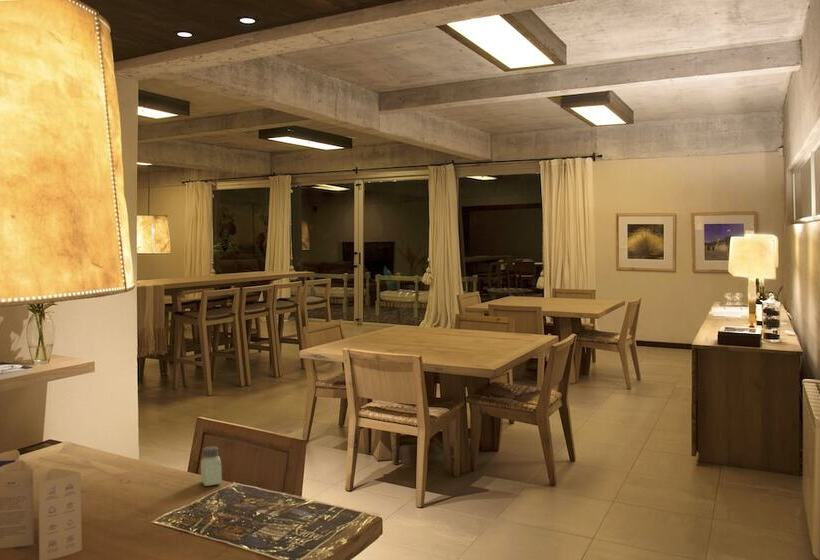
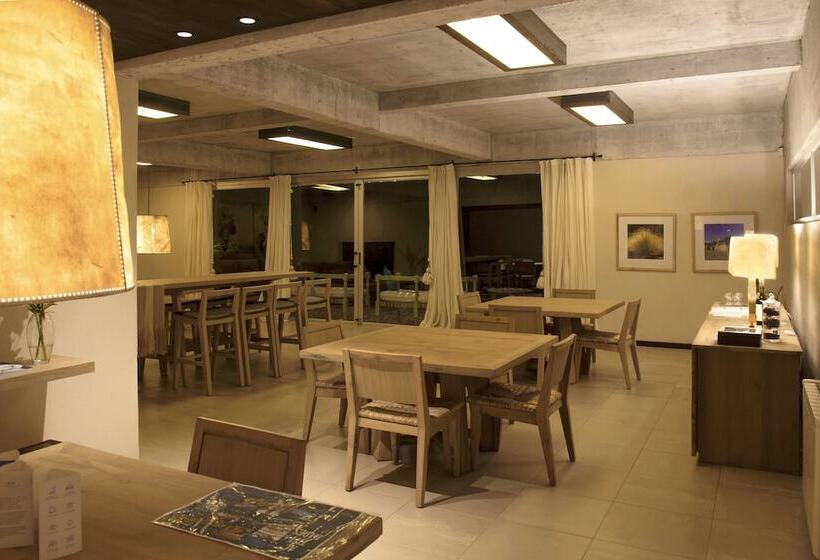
- saltshaker [200,445,223,487]
